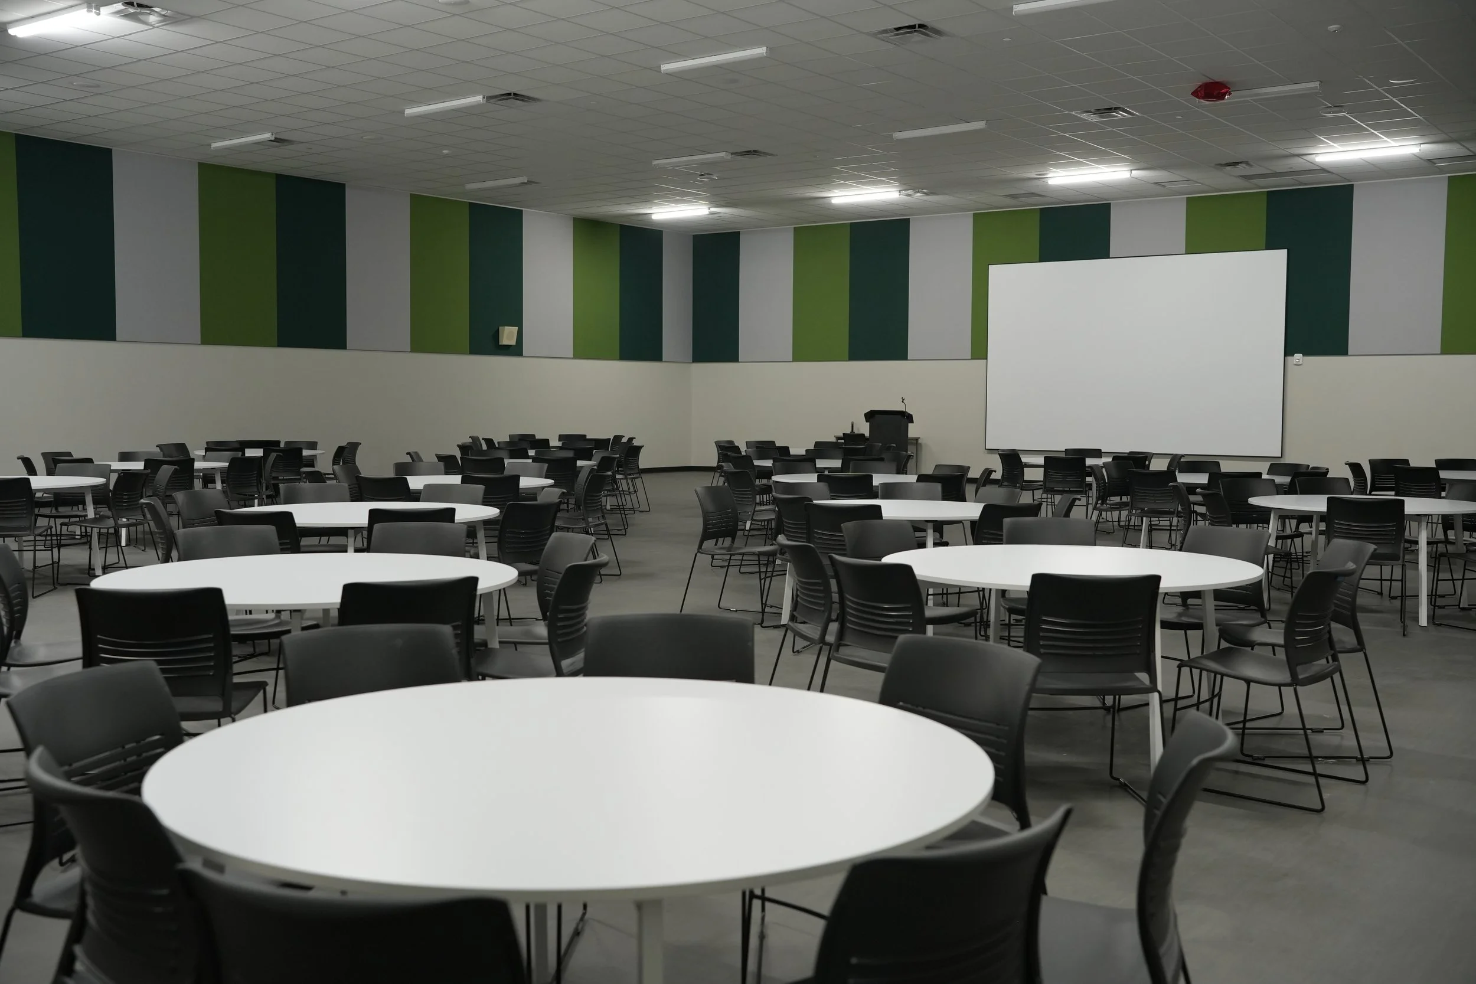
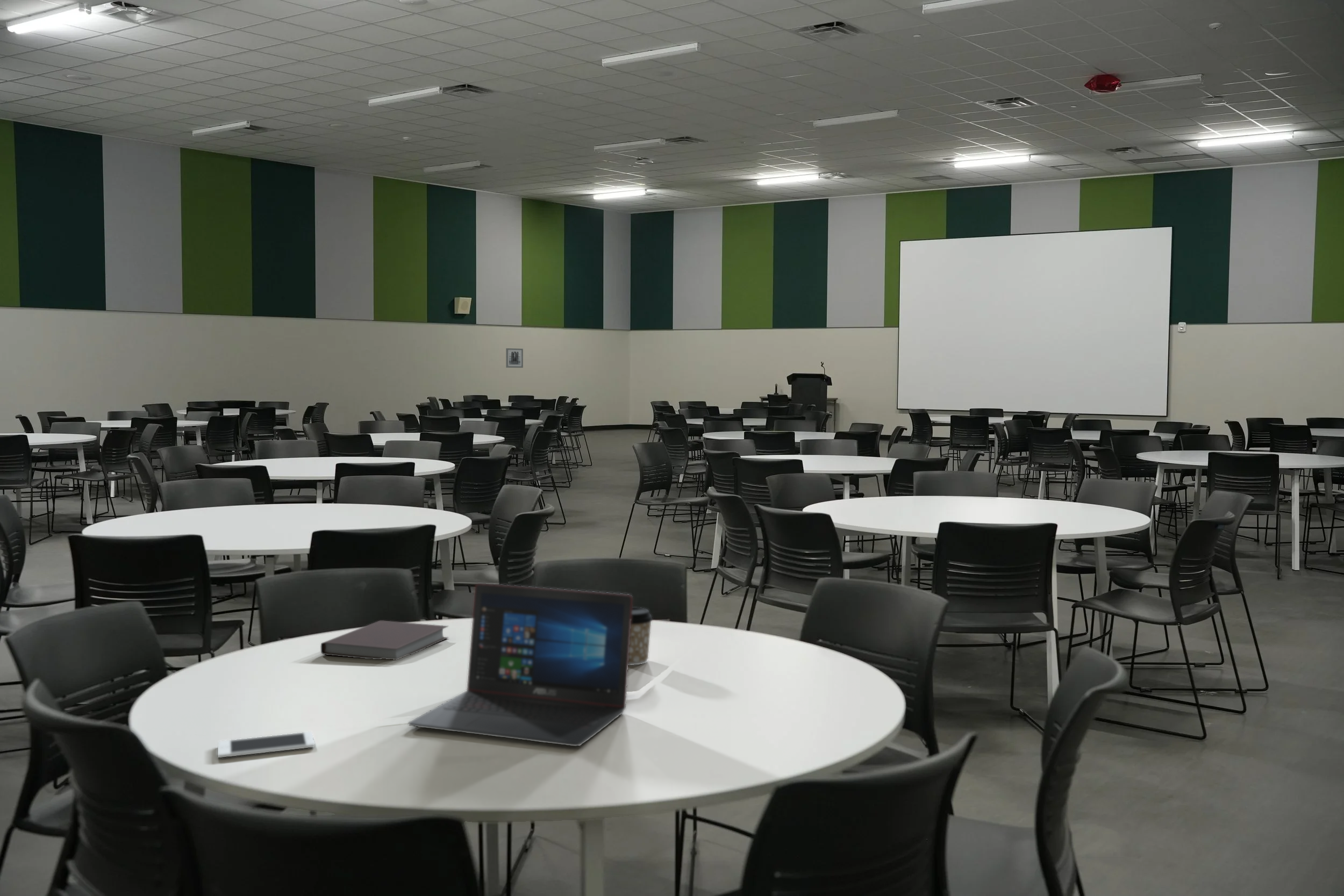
+ coffee cup [628,607,653,666]
+ notebook [320,620,449,661]
+ laptop [408,583,633,747]
+ cell phone [217,731,316,758]
+ wall art [505,348,524,368]
